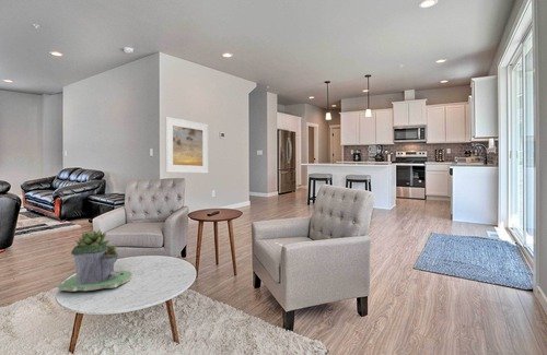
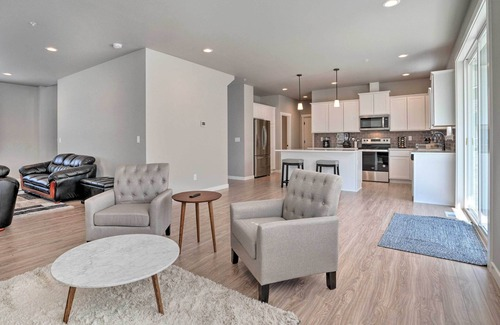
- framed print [164,116,209,174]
- succulent planter [56,228,132,293]
